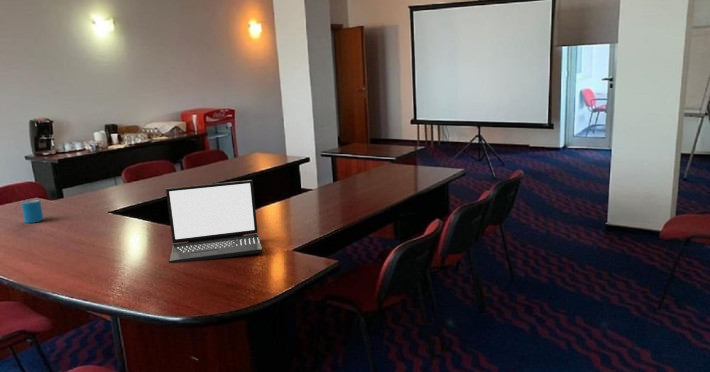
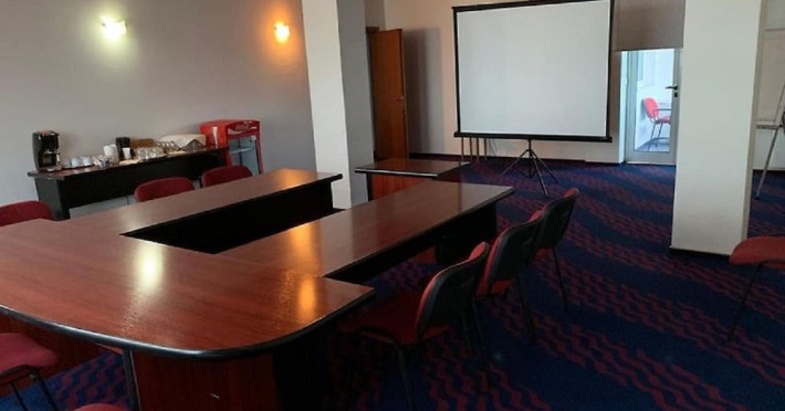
- mug [20,199,44,224]
- laptop [165,179,264,264]
